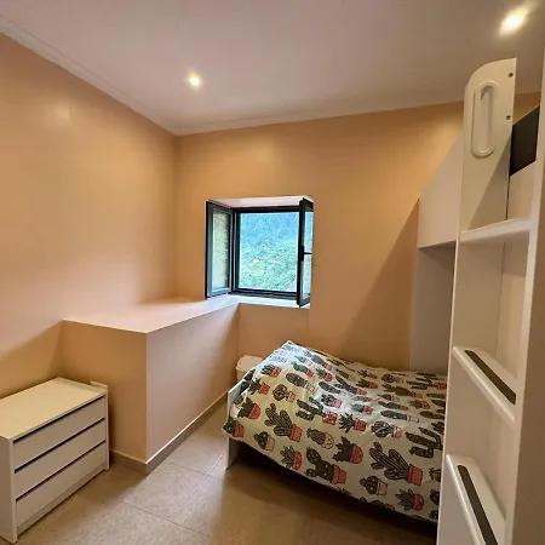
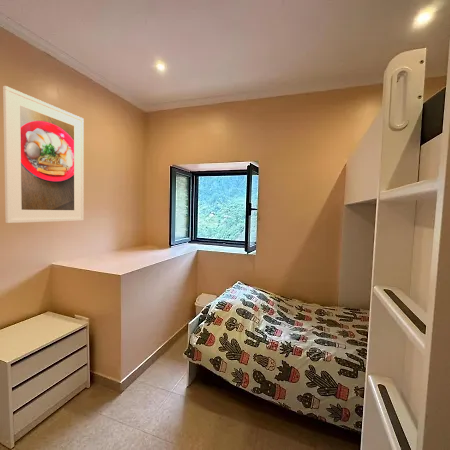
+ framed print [2,85,85,224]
